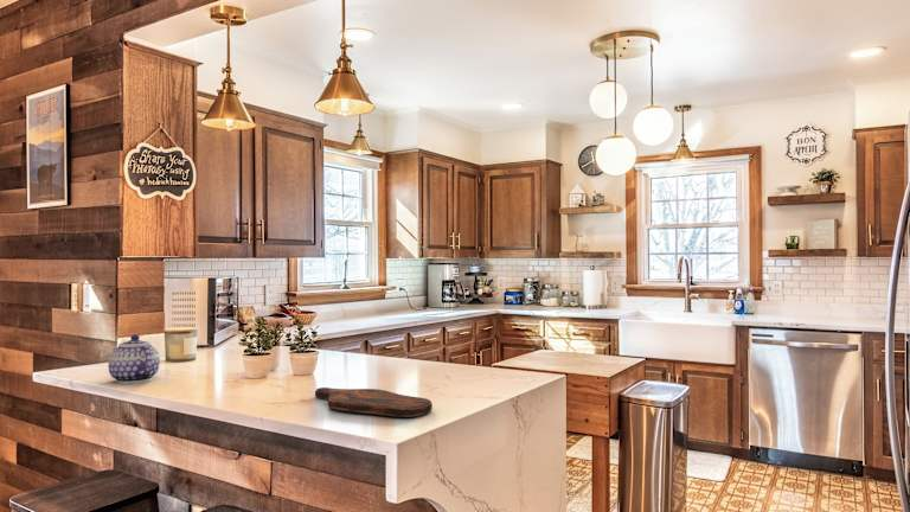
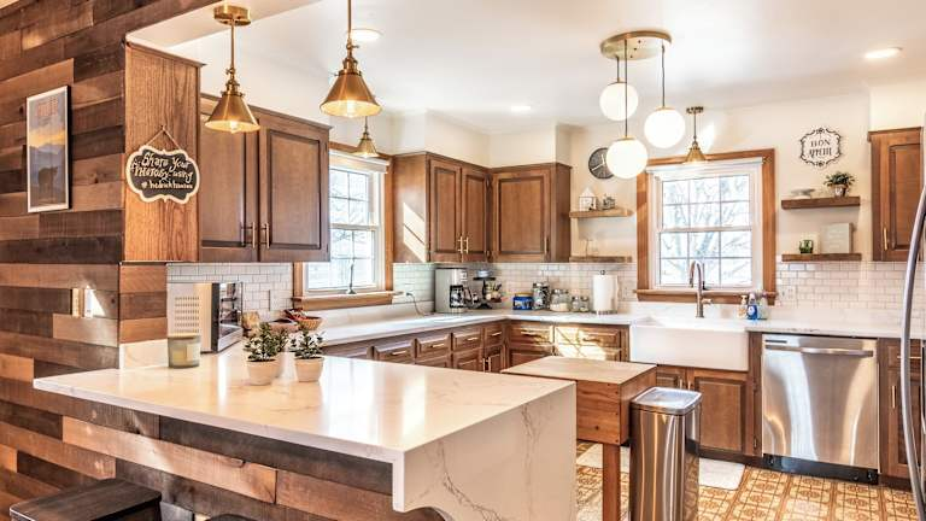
- teapot [108,334,161,384]
- cutting board [314,386,434,418]
